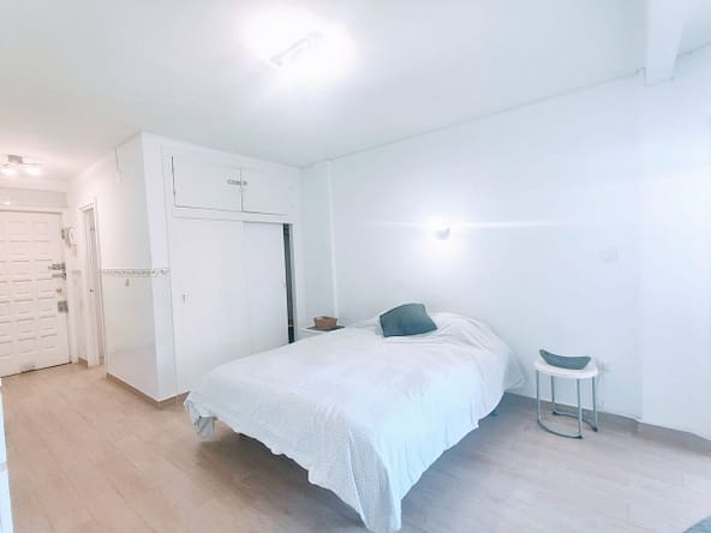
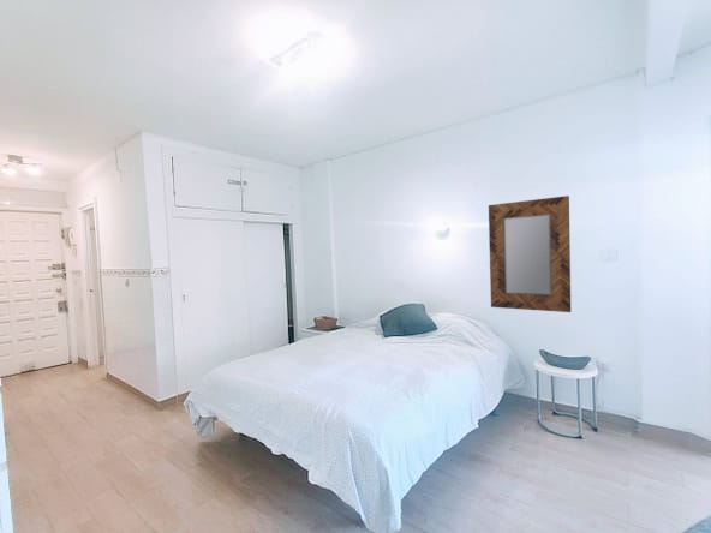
+ home mirror [488,194,572,313]
